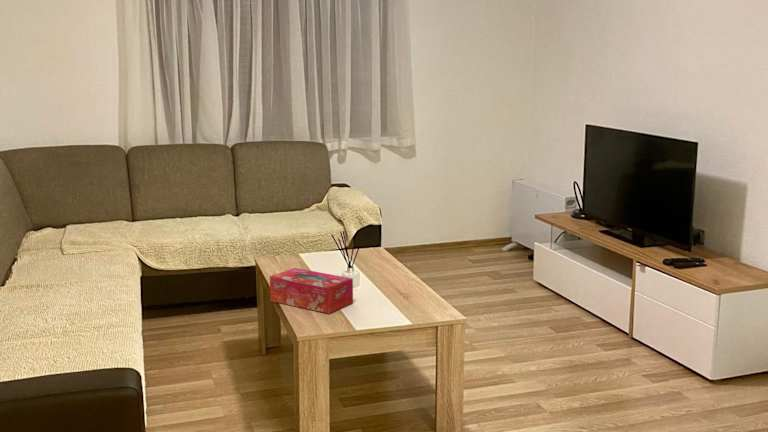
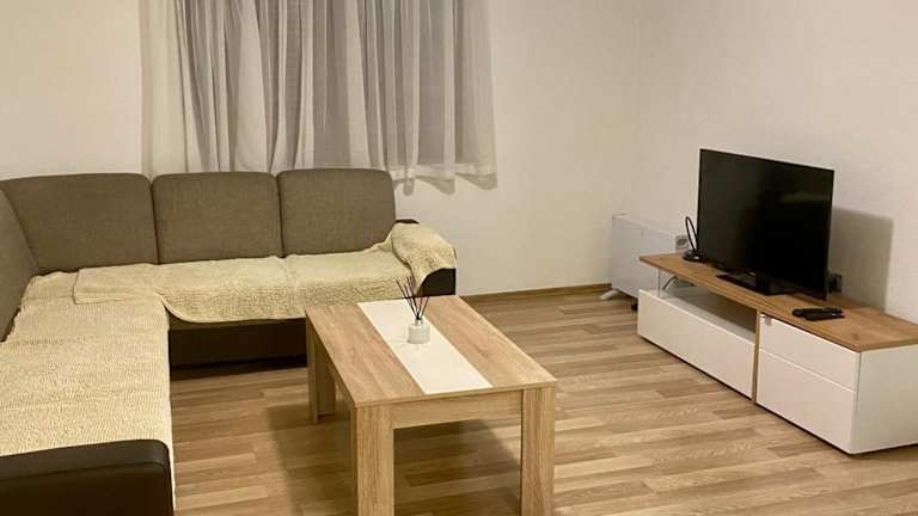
- tissue box [269,267,354,315]
